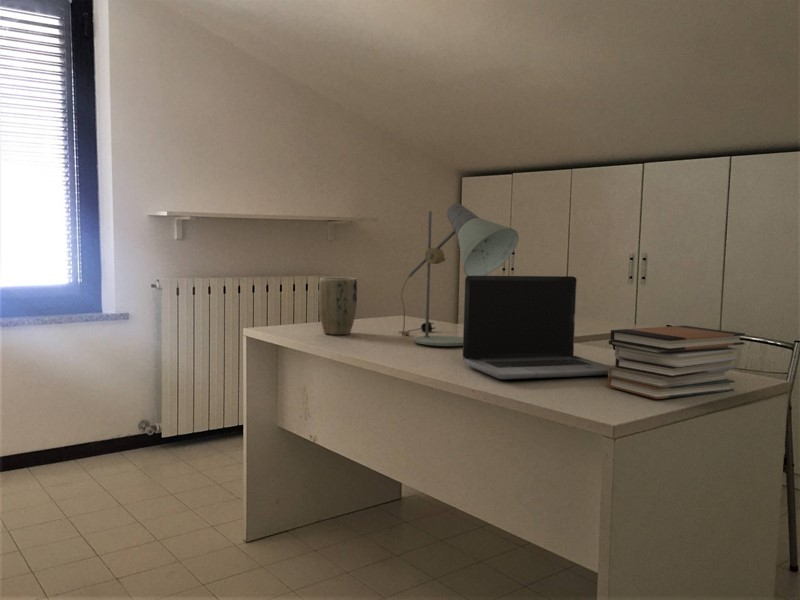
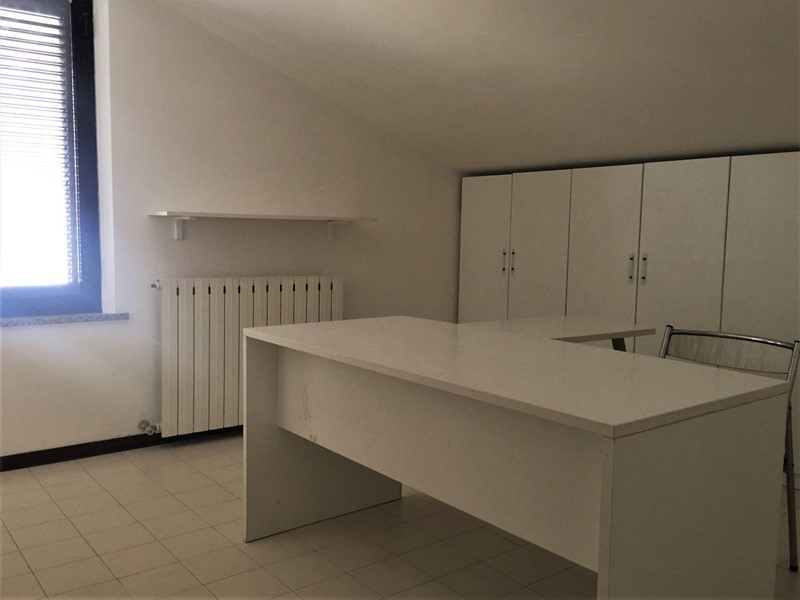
- laptop computer [462,275,610,380]
- plant pot [318,277,358,336]
- book stack [606,325,746,400]
- desk lamp [397,202,520,347]
